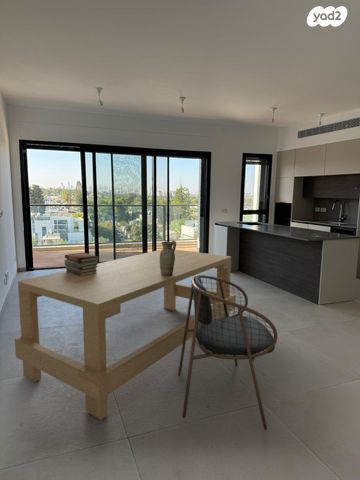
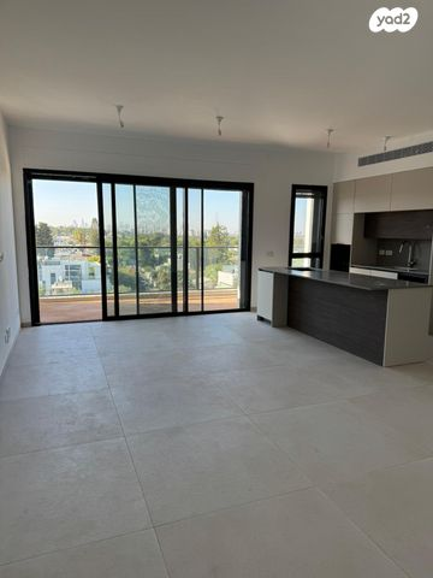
- ceramic jug [160,240,177,276]
- dining chair [177,274,279,431]
- dining table [14,249,237,421]
- book stack [64,252,100,276]
